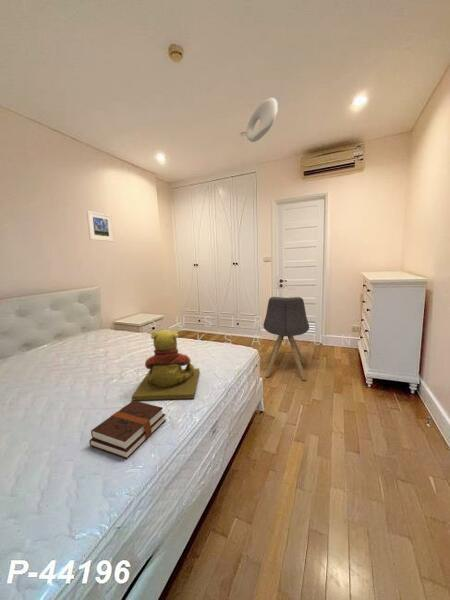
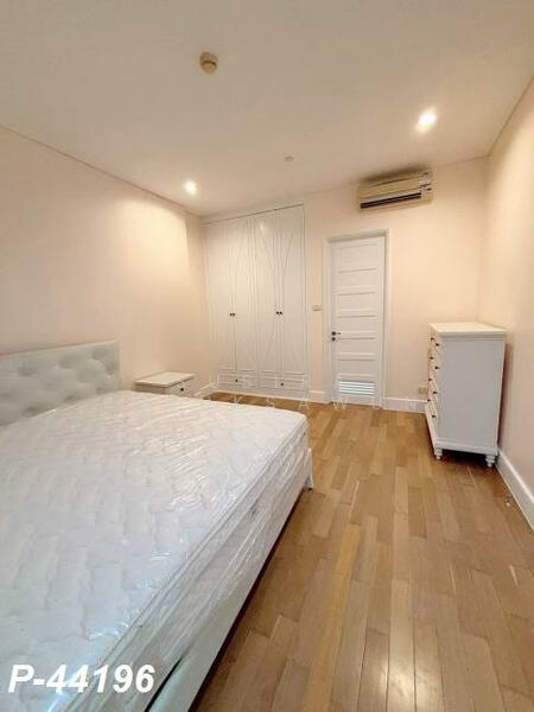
- chair [262,296,310,381]
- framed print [86,210,115,243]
- ceiling light [245,97,279,143]
- teddy bear [131,329,200,401]
- hardback book [88,400,167,460]
